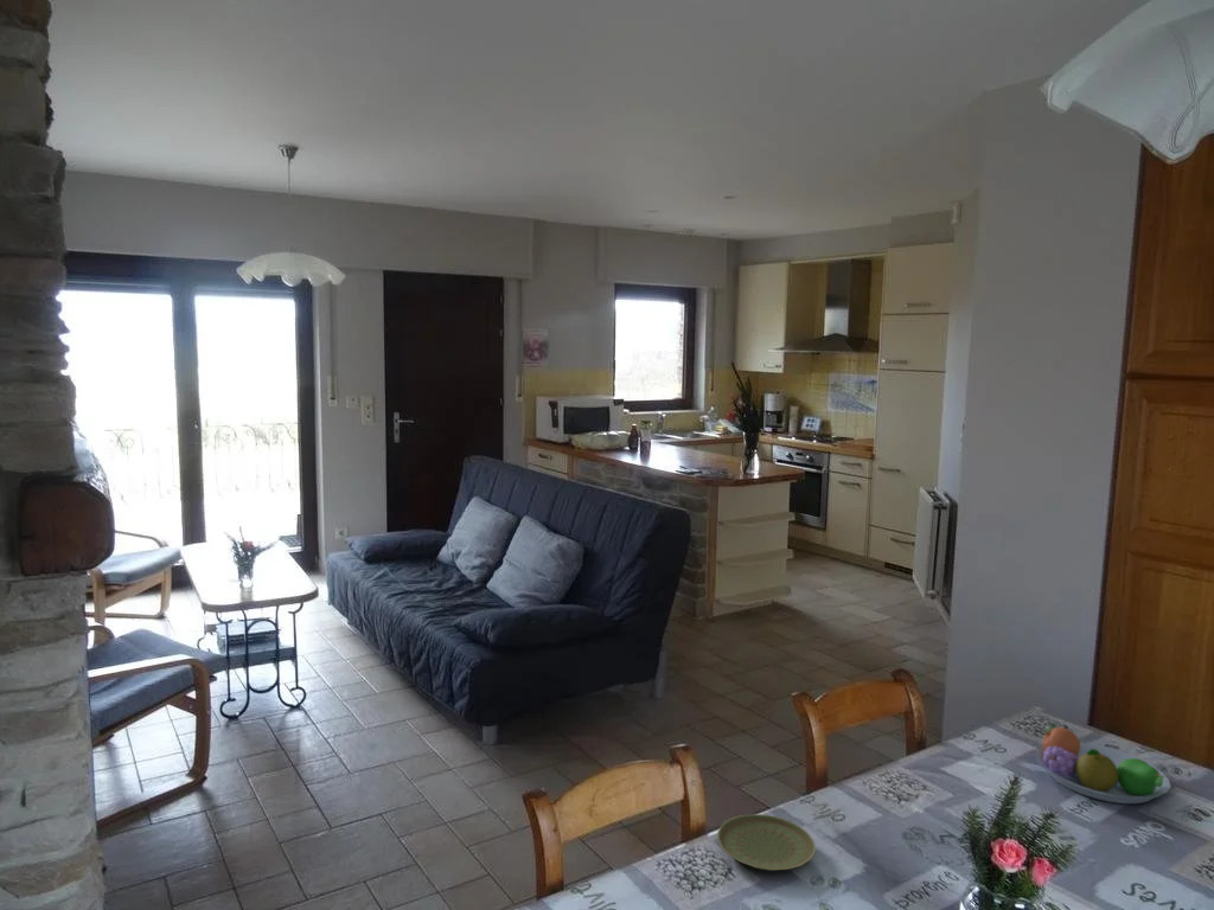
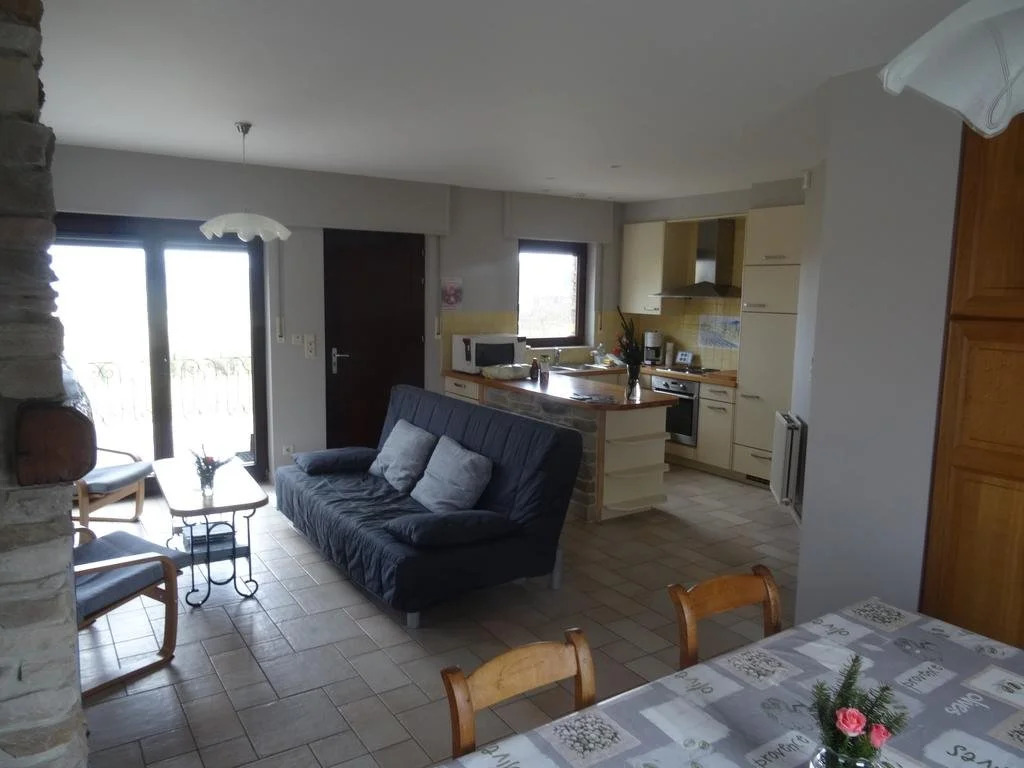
- fruit bowl [1035,724,1171,805]
- plate [716,813,817,872]
